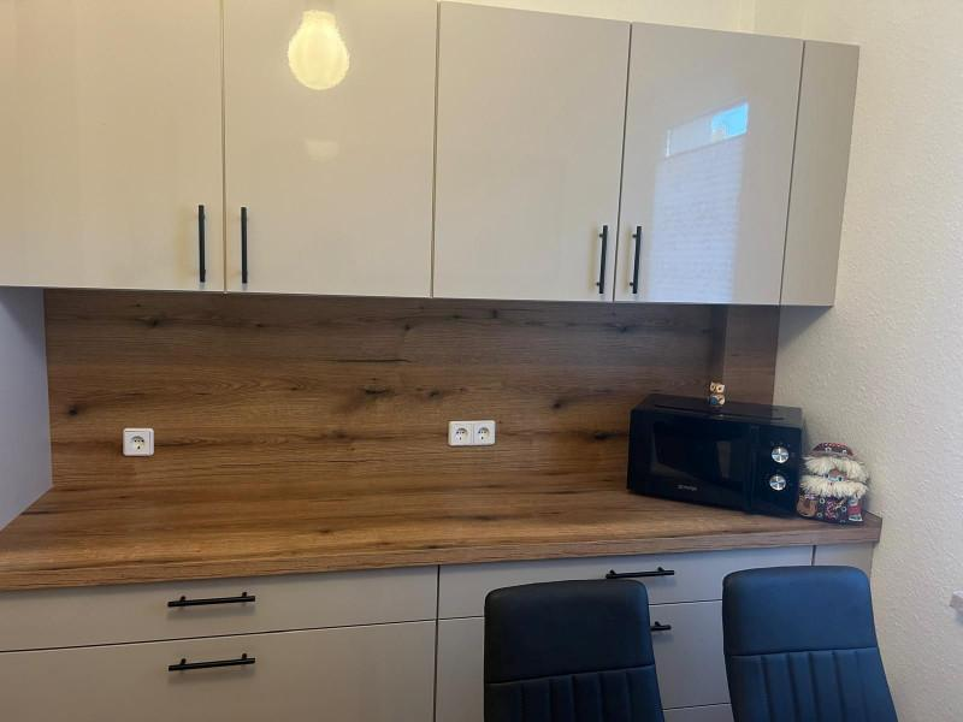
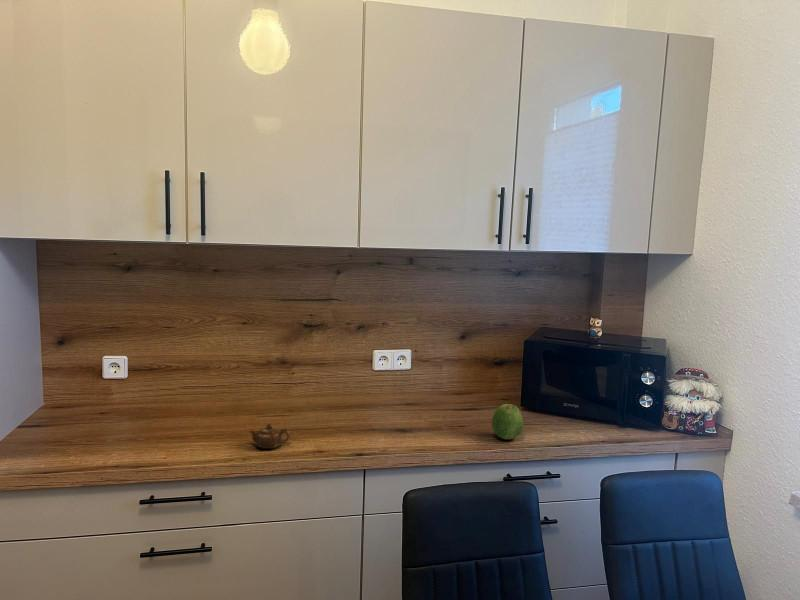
+ teapot [249,423,291,450]
+ fruit [491,403,524,440]
